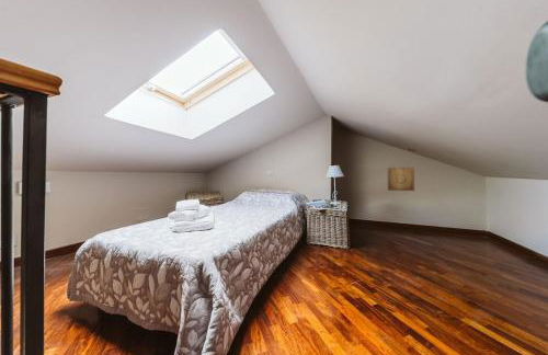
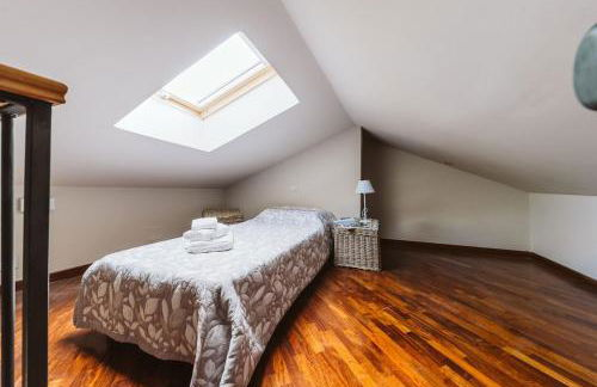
- wall art [387,167,415,192]
